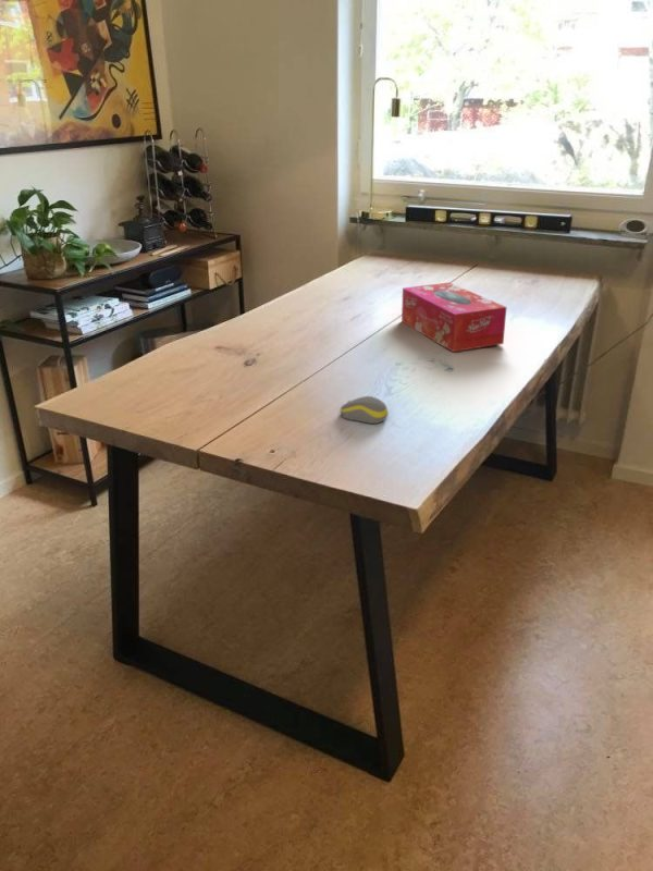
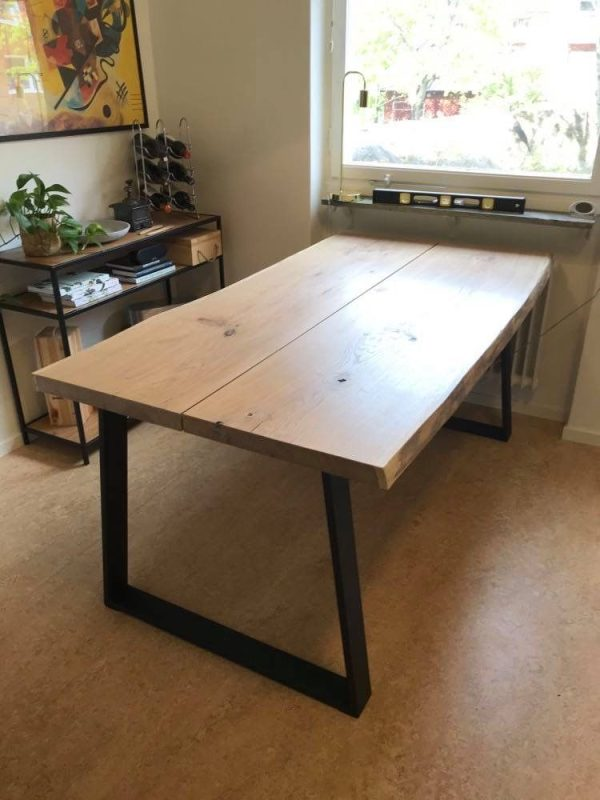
- computer mouse [340,395,390,425]
- tissue box [401,281,507,353]
